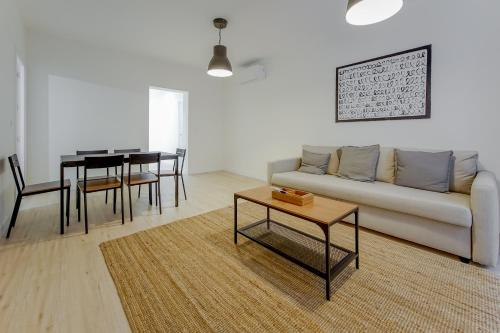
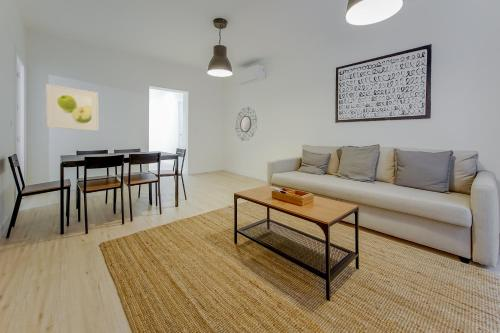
+ home mirror [235,106,258,142]
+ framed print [45,83,99,132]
